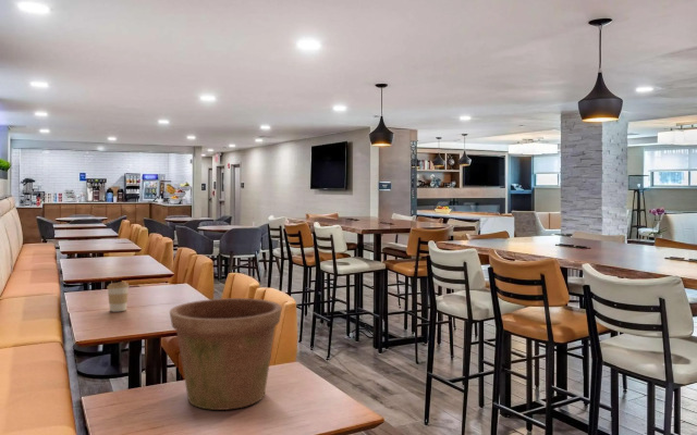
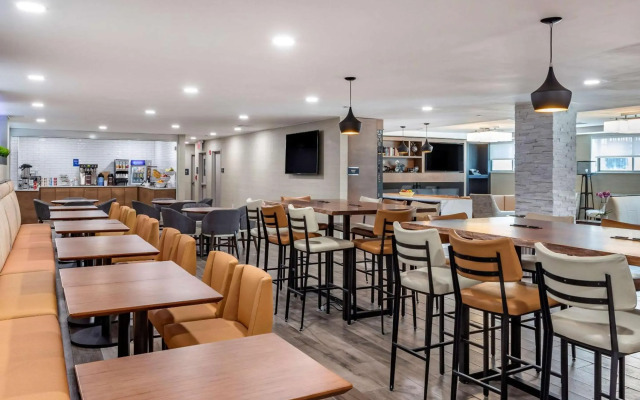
- coffee cup [106,281,130,313]
- flower pot [169,297,283,411]
